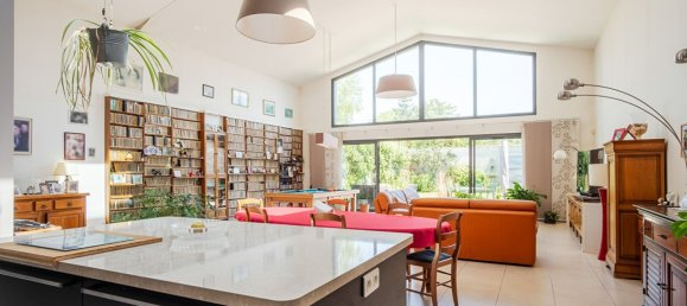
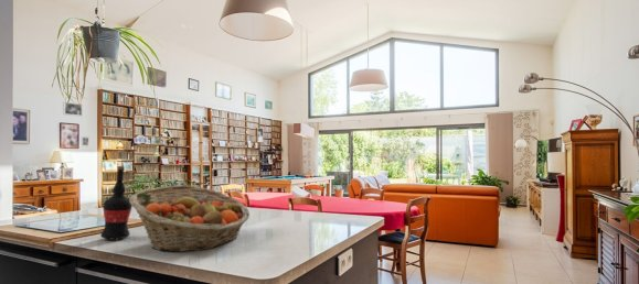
+ wine bottle [99,165,132,240]
+ fruit basket [129,185,251,253]
